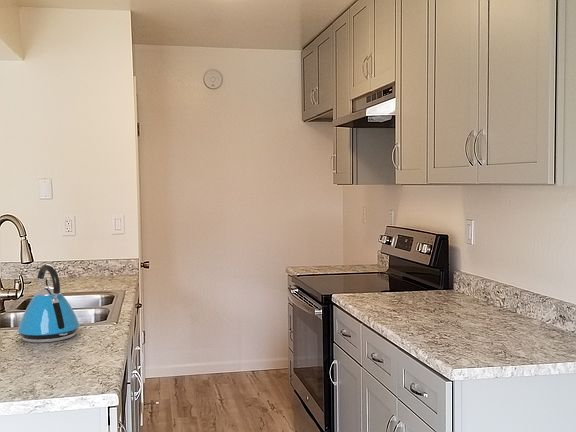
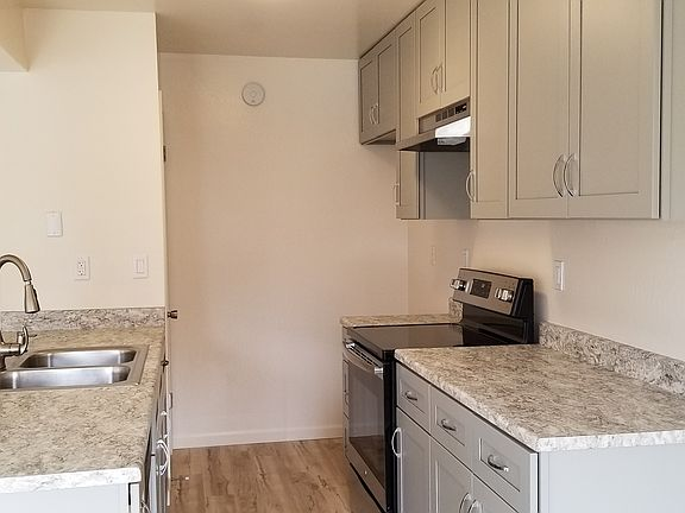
- kettle [17,263,81,344]
